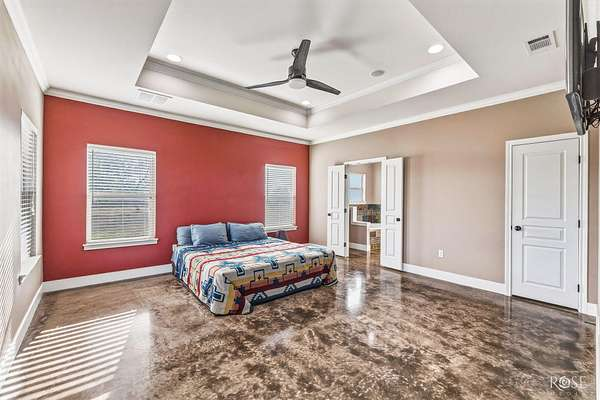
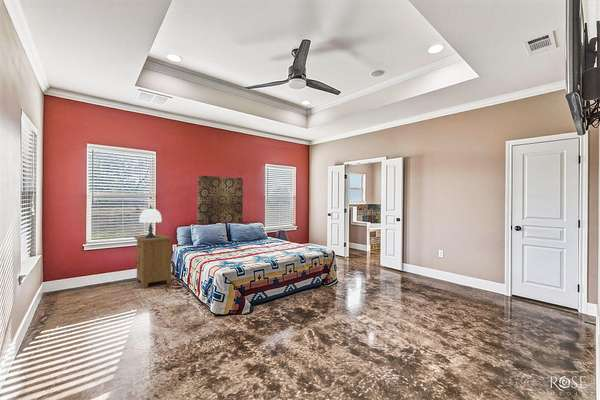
+ nightstand [133,234,173,289]
+ wall art [196,175,244,226]
+ table lamp [137,204,163,239]
